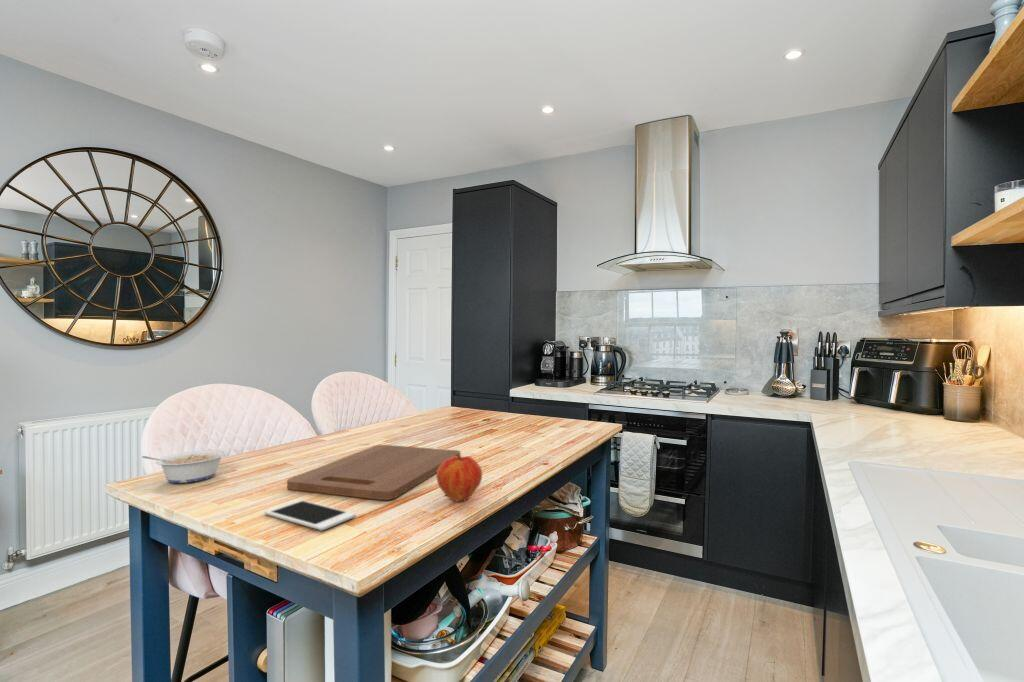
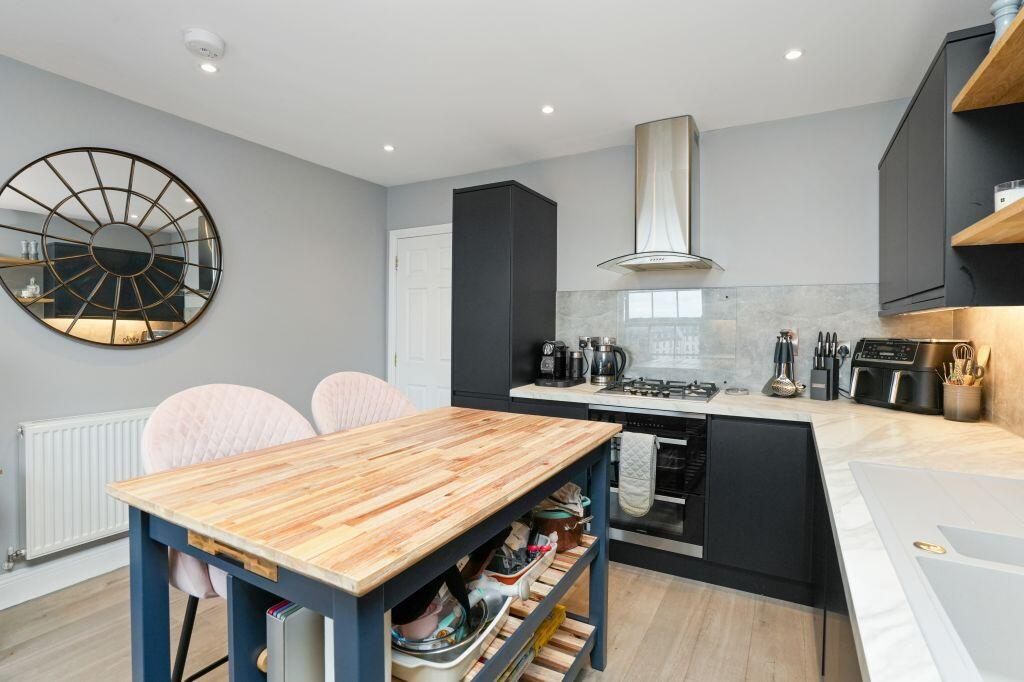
- fruit [435,452,483,503]
- cutting board [286,444,461,501]
- legume [141,449,227,484]
- cell phone [263,499,356,531]
